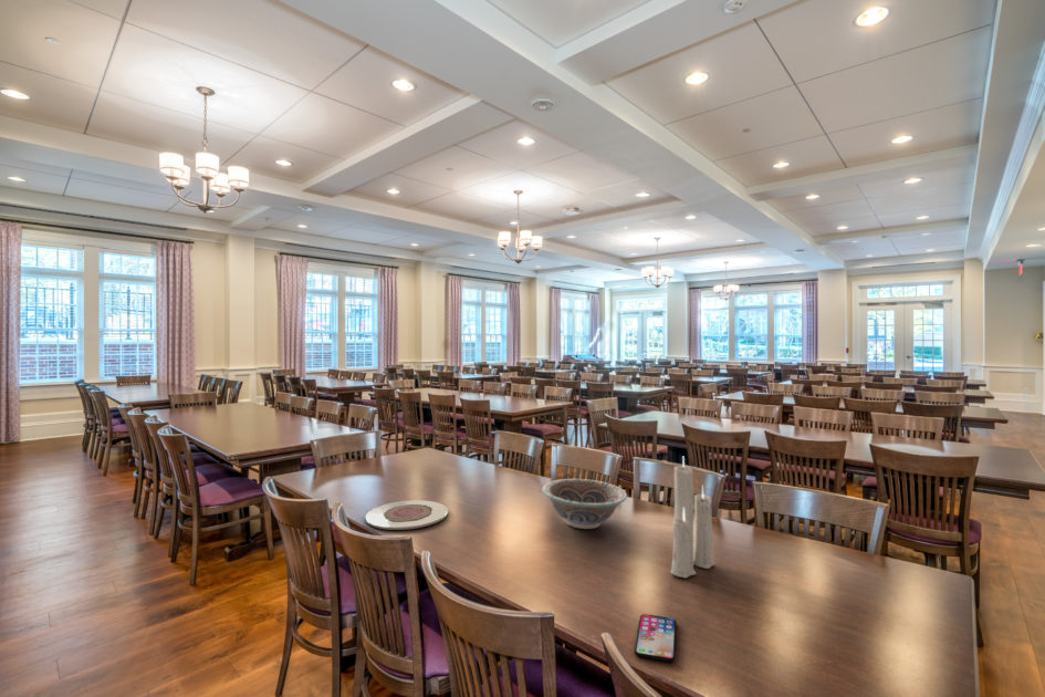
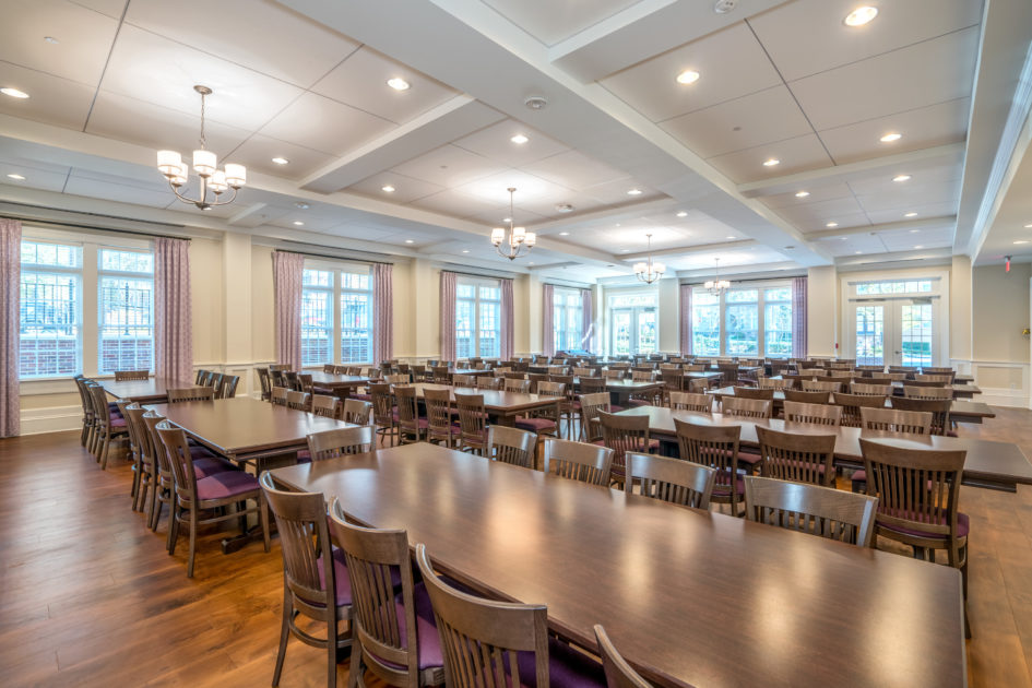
- decorative bowl [542,478,628,530]
- candle [670,457,715,579]
- smartphone [634,613,678,663]
- plate [364,499,449,531]
